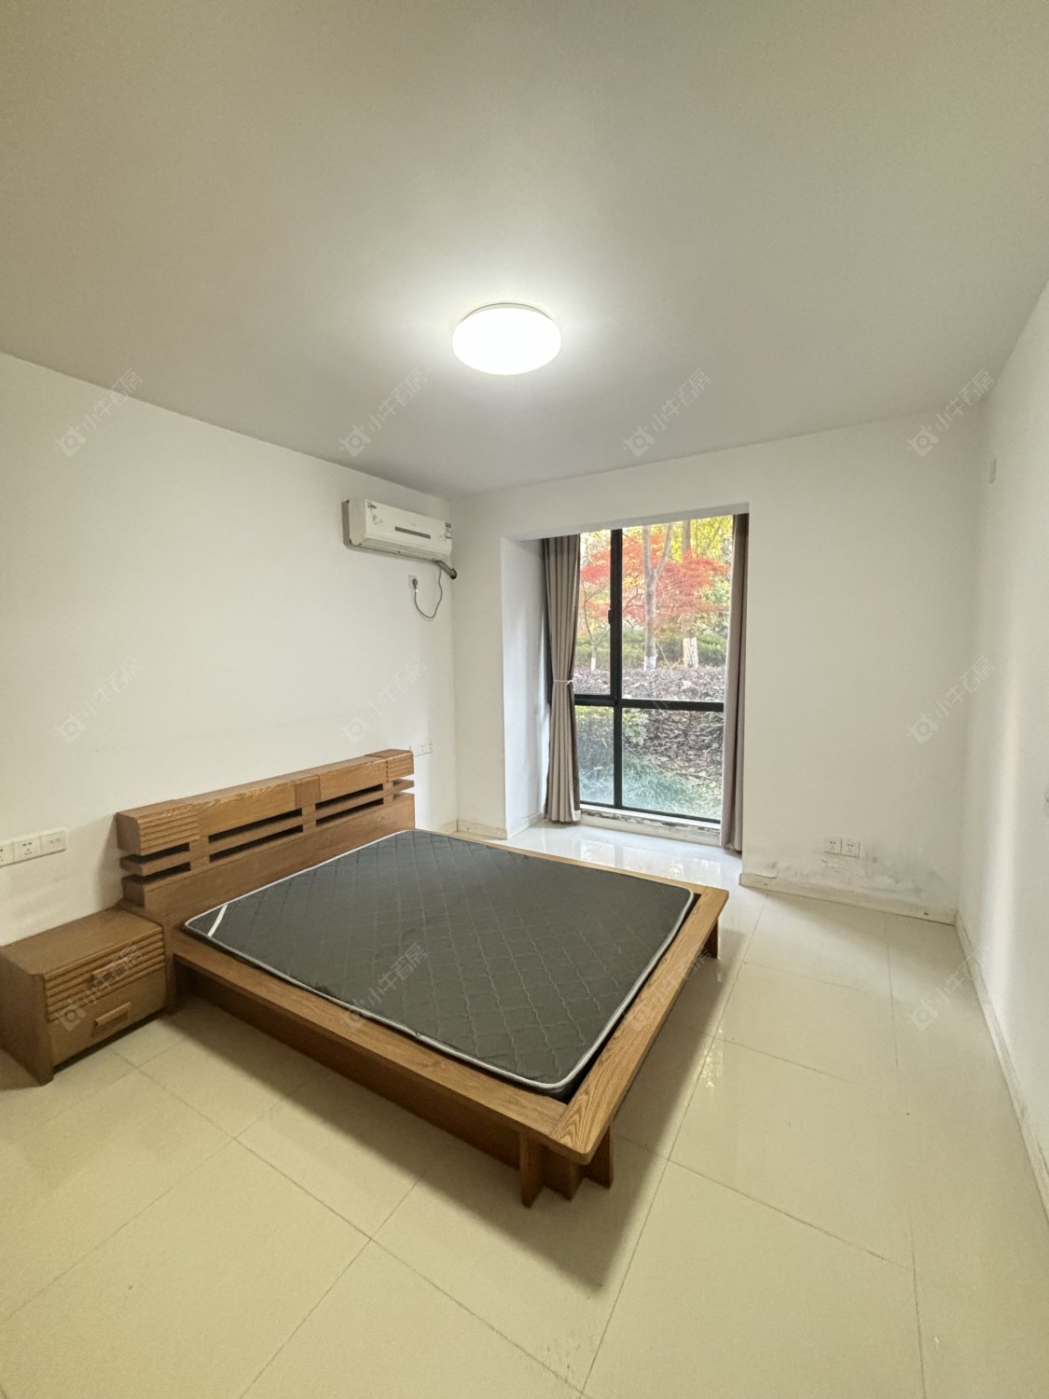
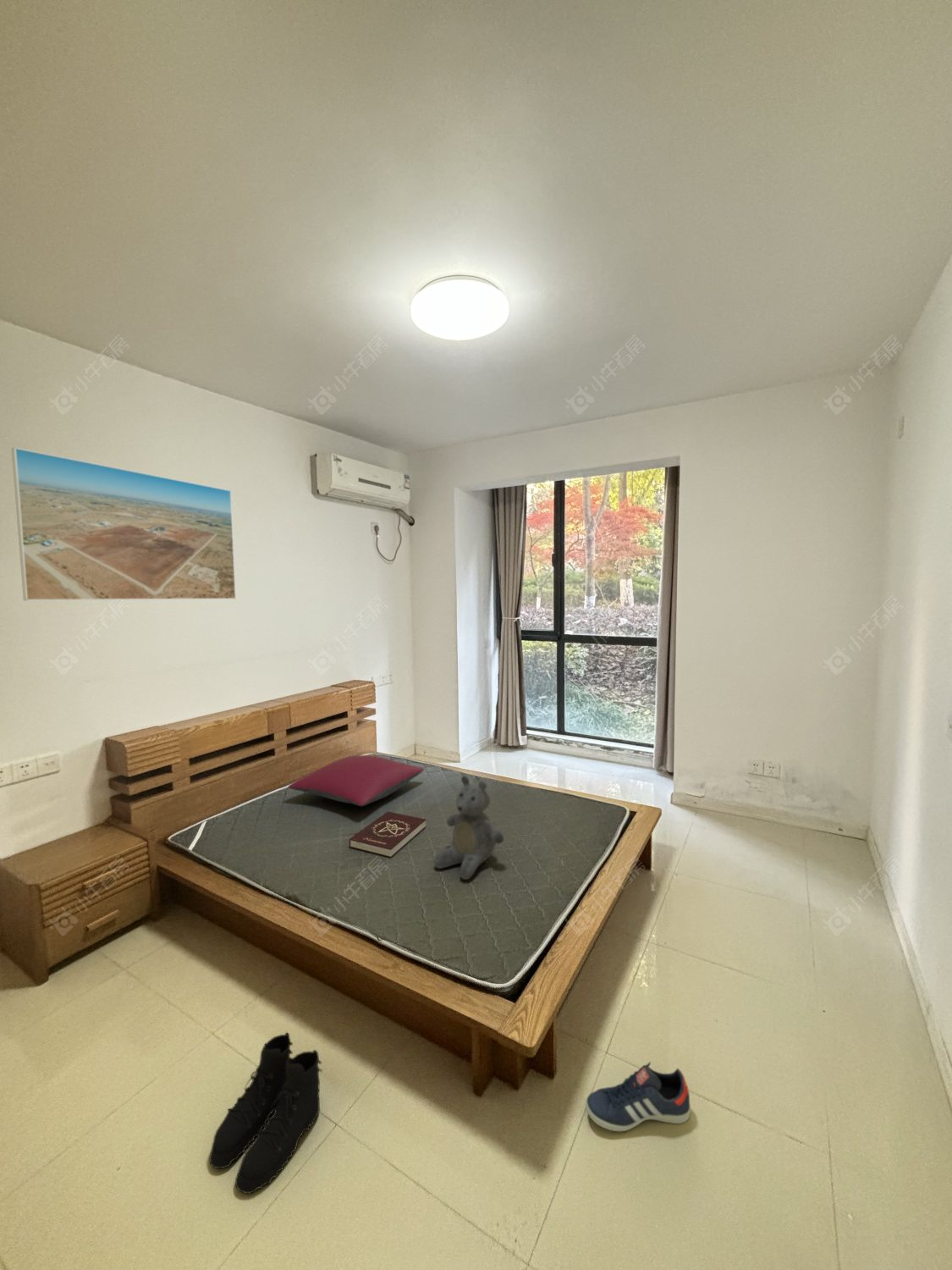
+ boots [209,1031,323,1195]
+ pillow [288,754,426,807]
+ teddy bear [433,775,504,881]
+ book [349,811,426,859]
+ sneaker [585,1061,691,1132]
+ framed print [11,446,237,601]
